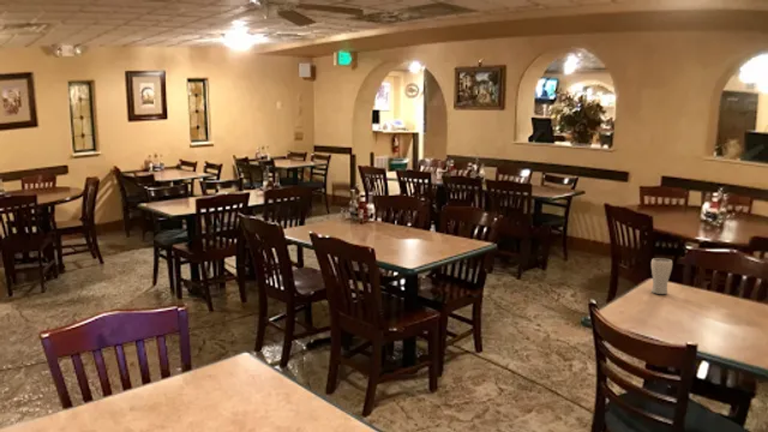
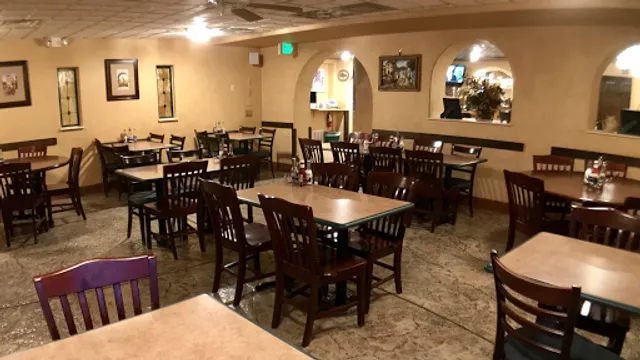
- drinking glass [650,257,673,295]
